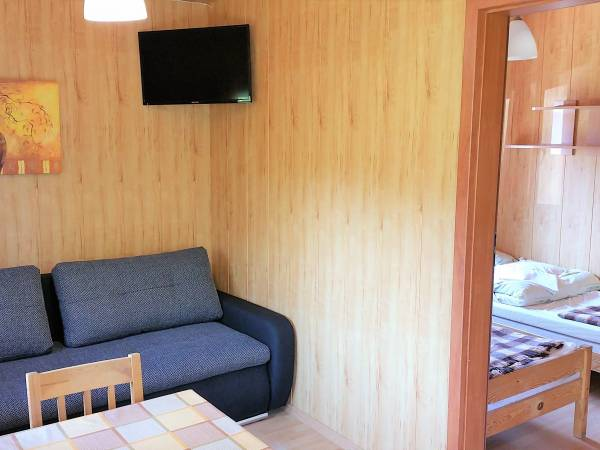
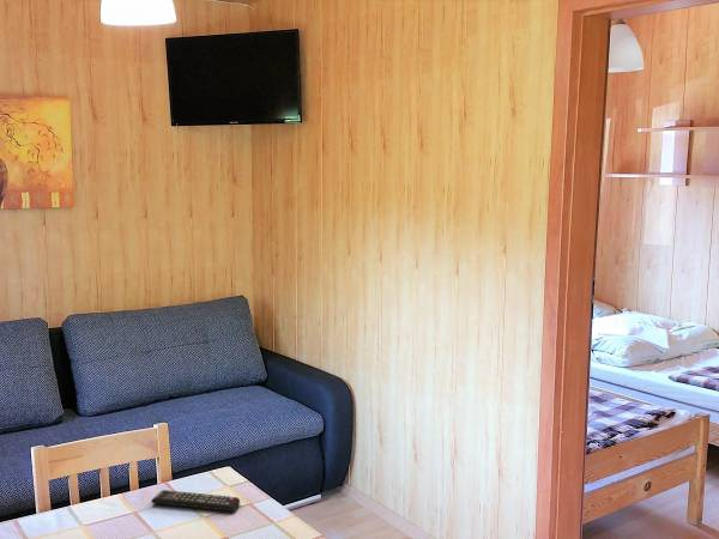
+ remote control [150,489,241,513]
